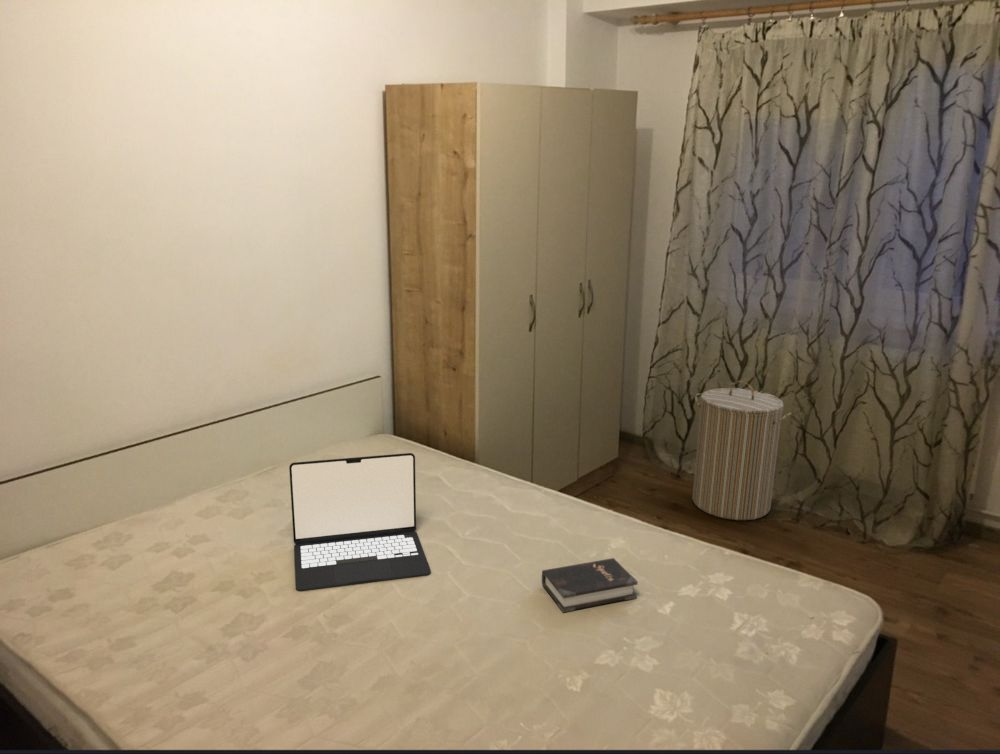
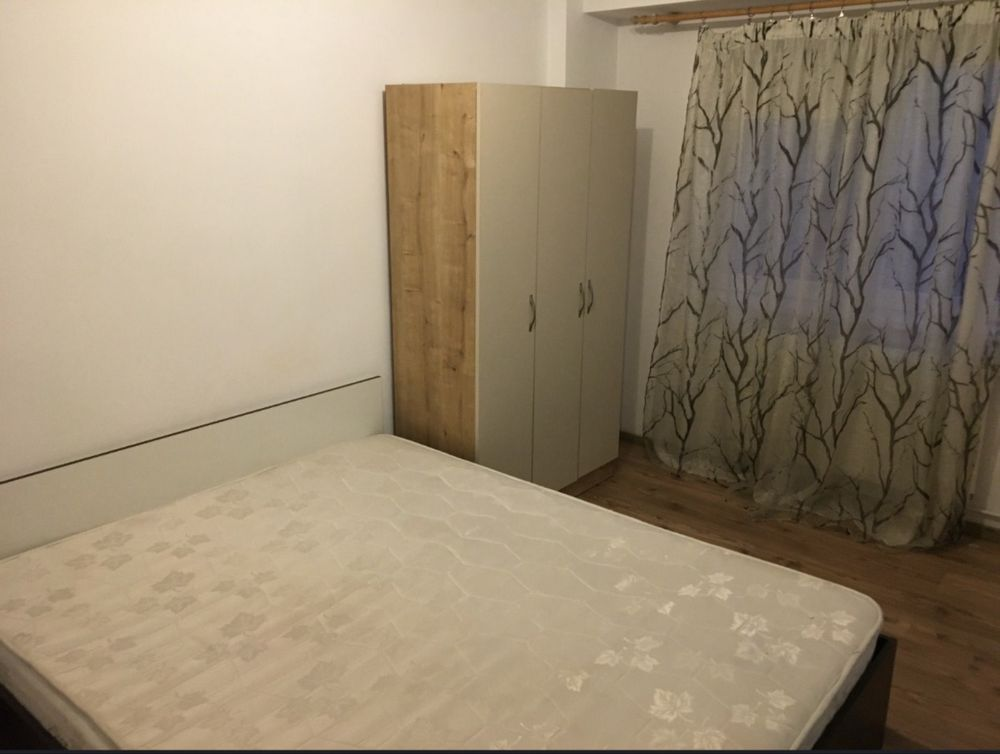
- laptop [288,452,432,592]
- laundry hamper [691,380,793,521]
- hardback book [541,557,639,613]
